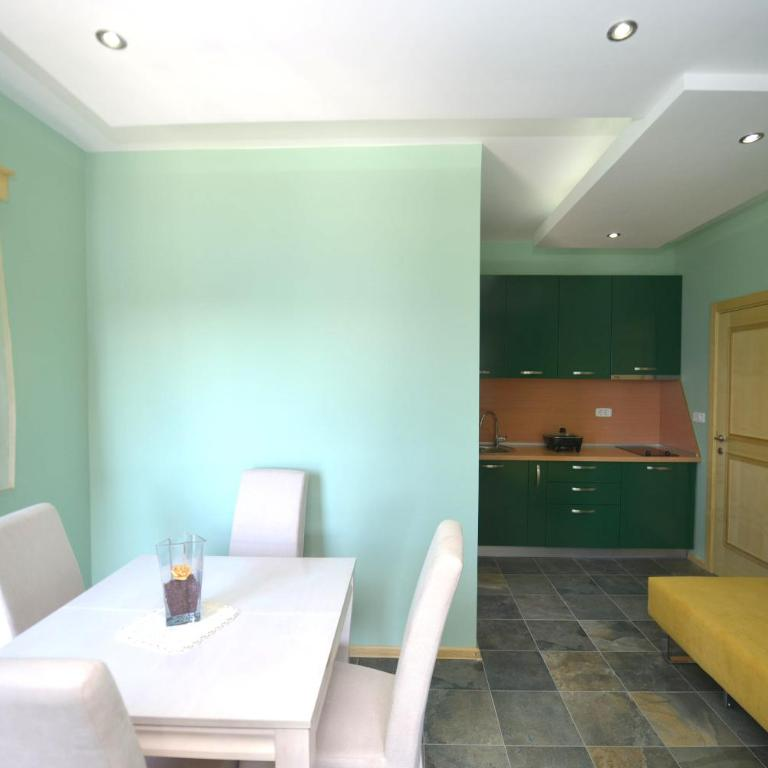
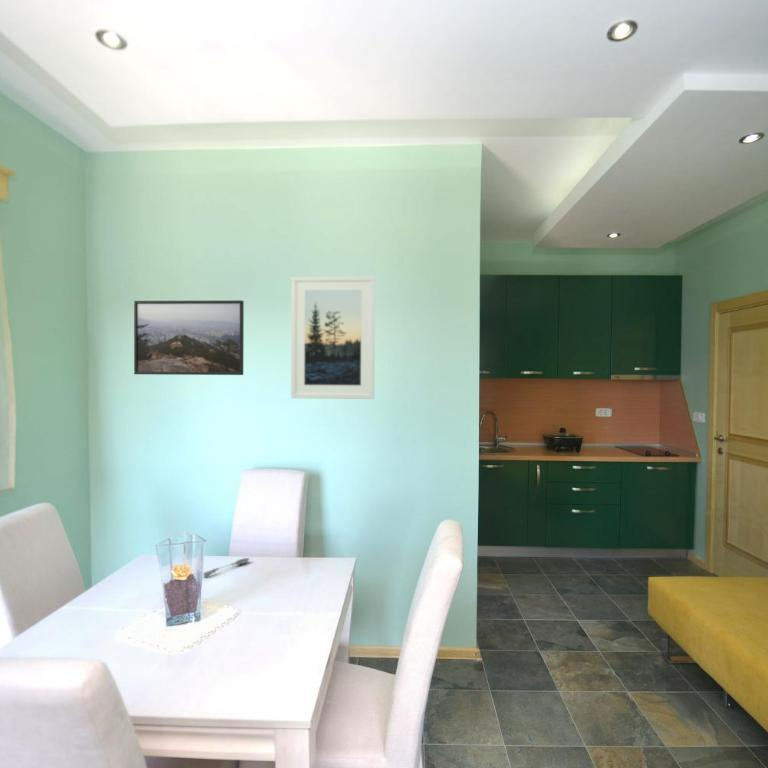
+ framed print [290,275,376,400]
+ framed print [133,299,245,376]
+ soupspoon [202,557,250,578]
